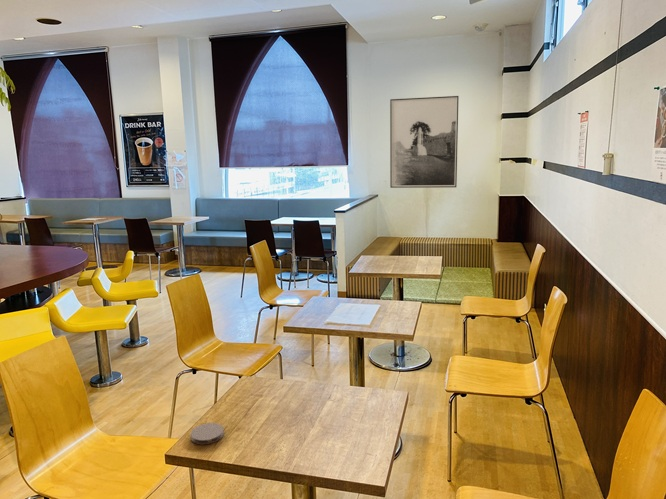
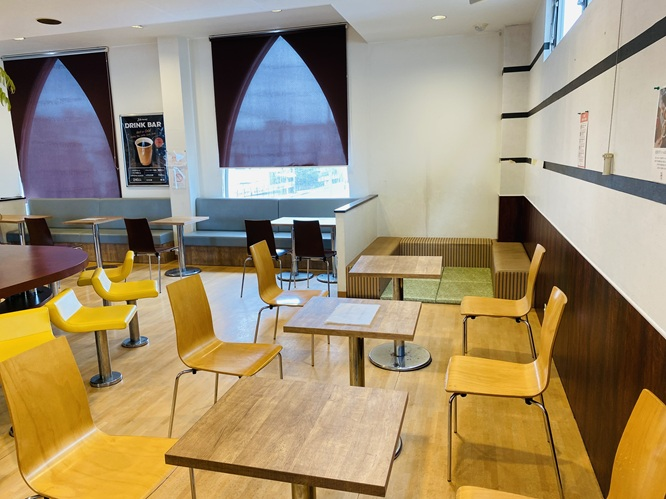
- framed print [389,95,460,189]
- coaster [190,422,225,445]
